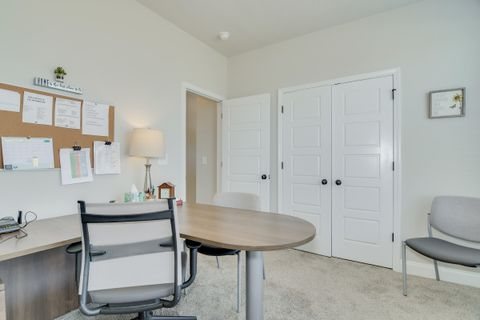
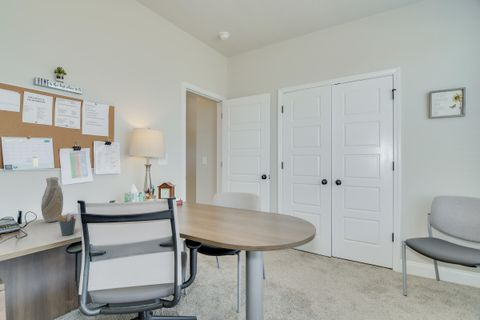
+ pen holder [58,212,77,237]
+ vase [40,176,64,223]
